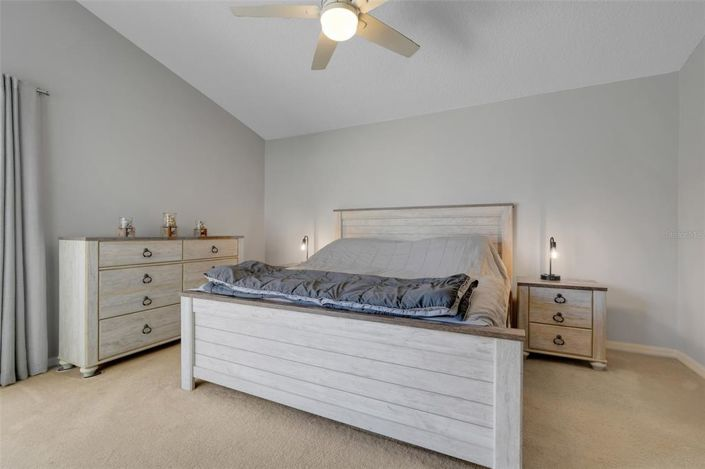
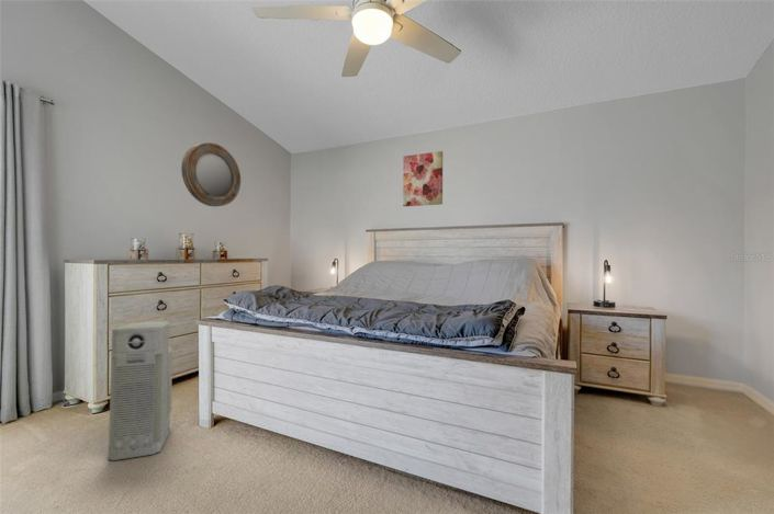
+ wall art [402,150,444,207]
+ home mirror [180,141,242,207]
+ air purifier [108,320,172,461]
